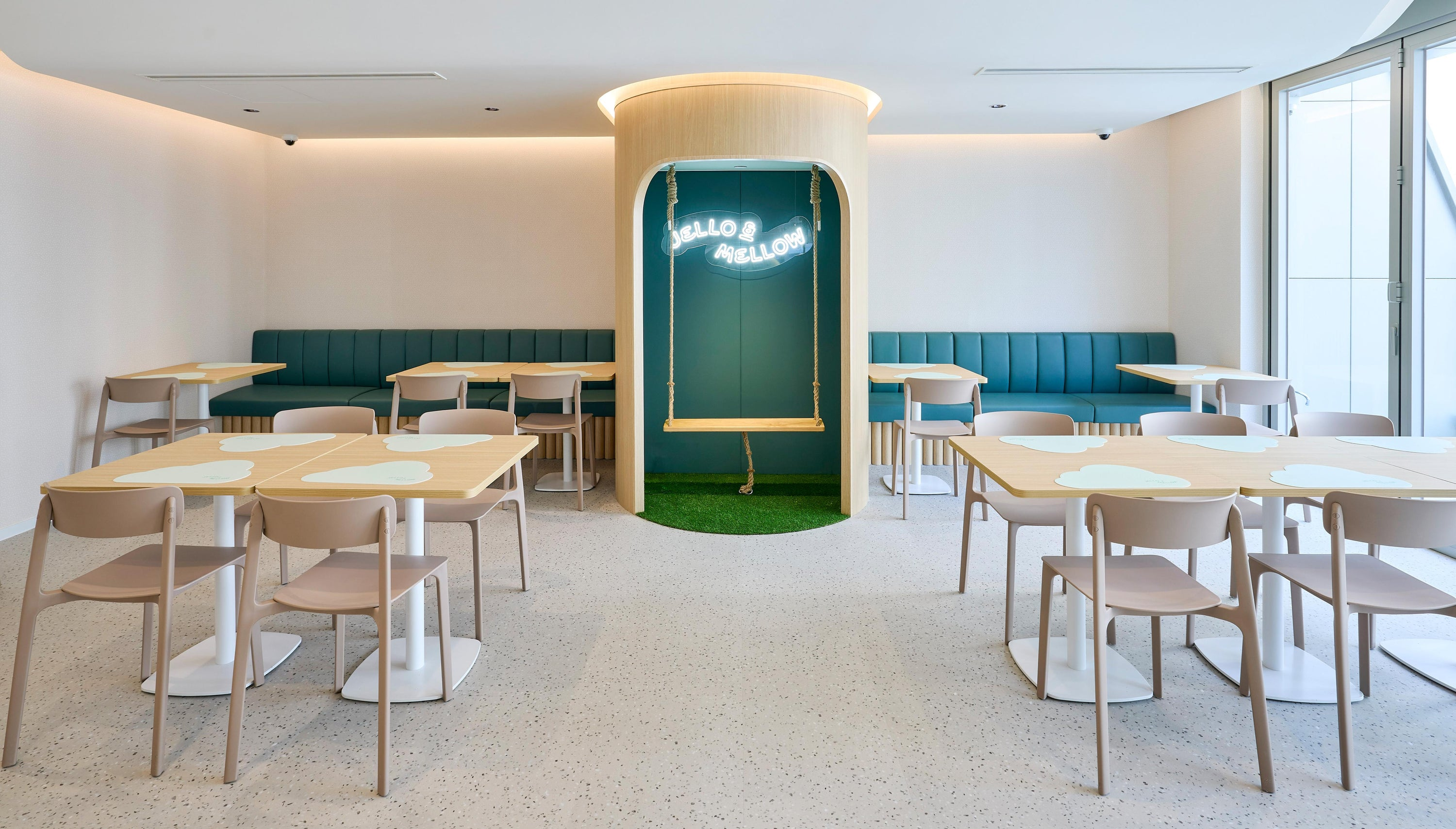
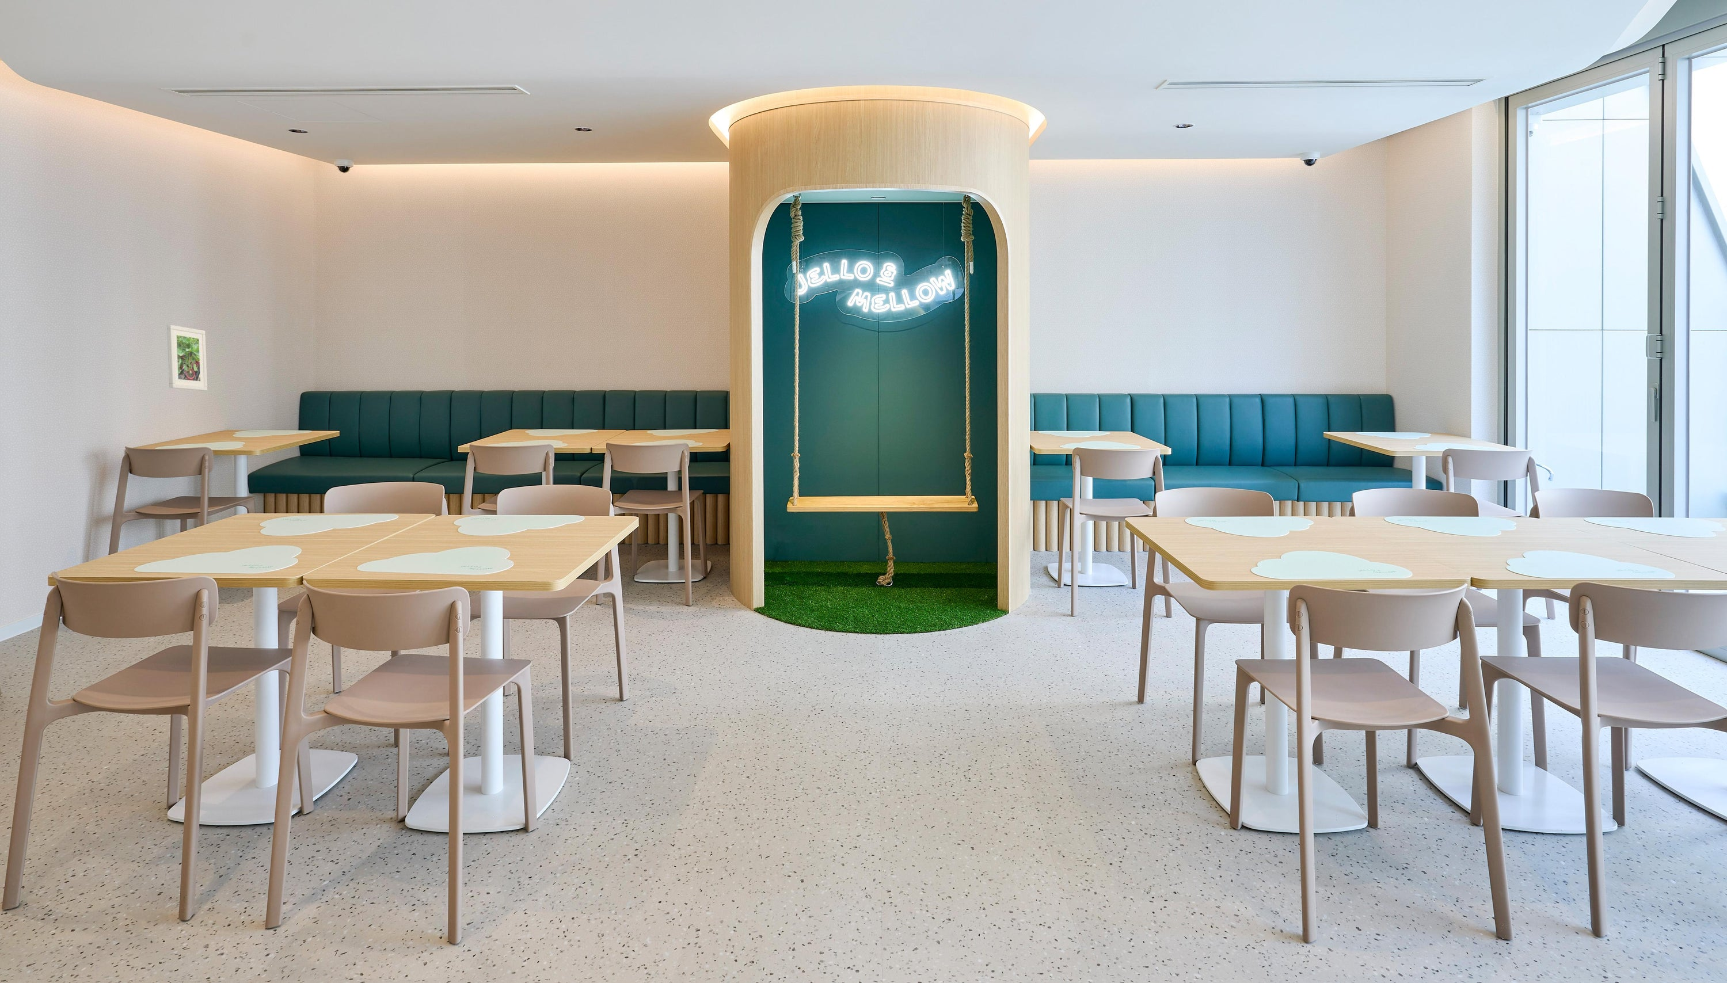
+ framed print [166,324,208,391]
